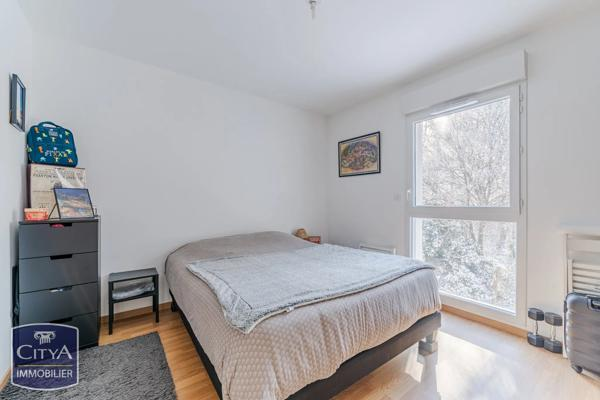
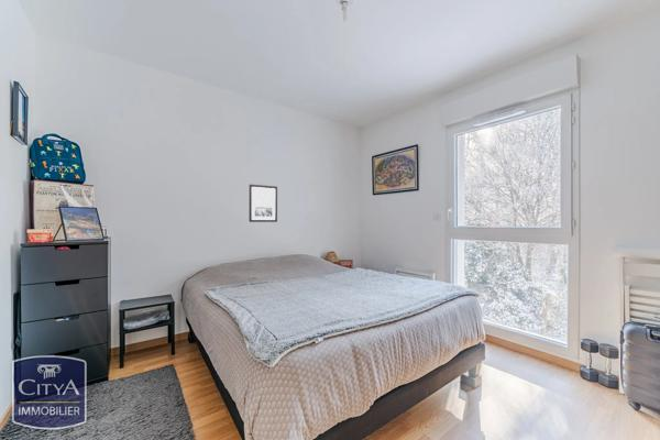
+ wall art [249,184,278,223]
